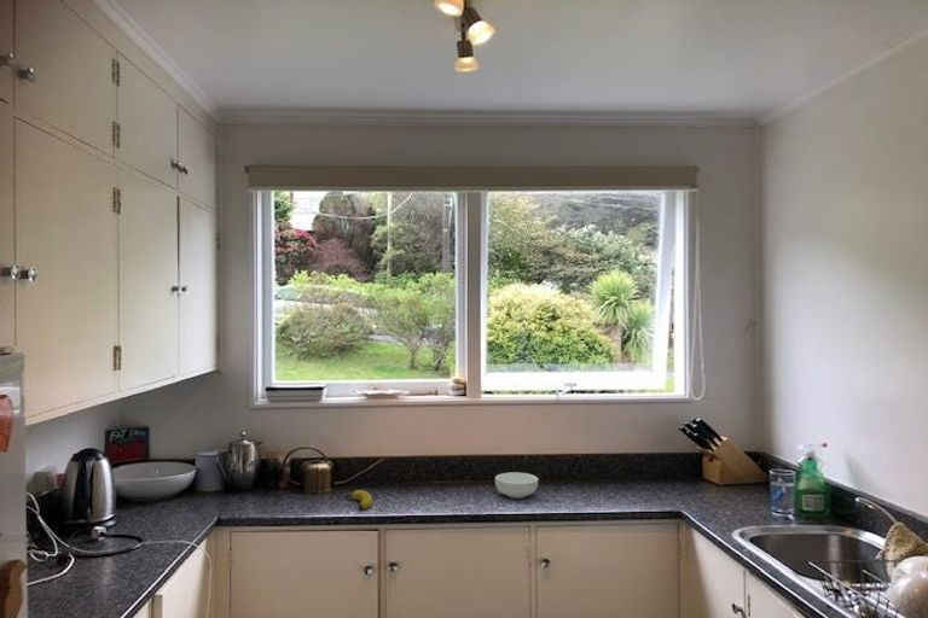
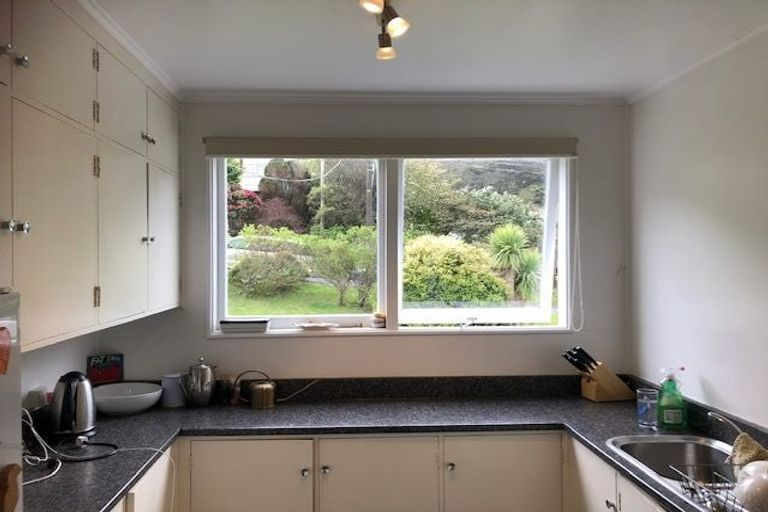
- cereal bowl [494,471,539,500]
- banana [344,489,373,511]
